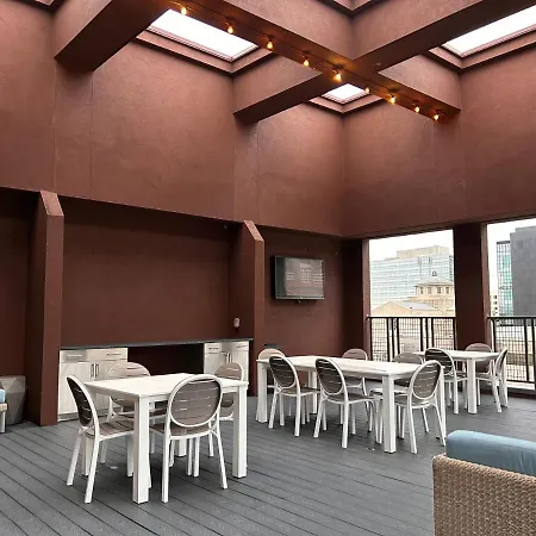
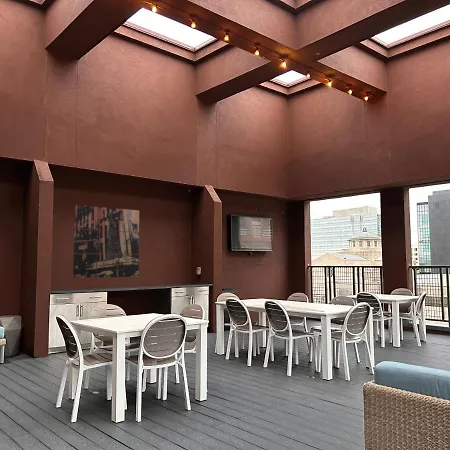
+ wall art [72,204,140,279]
